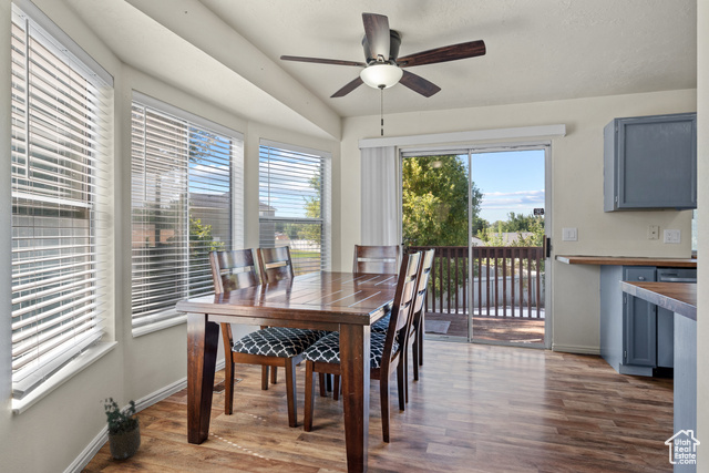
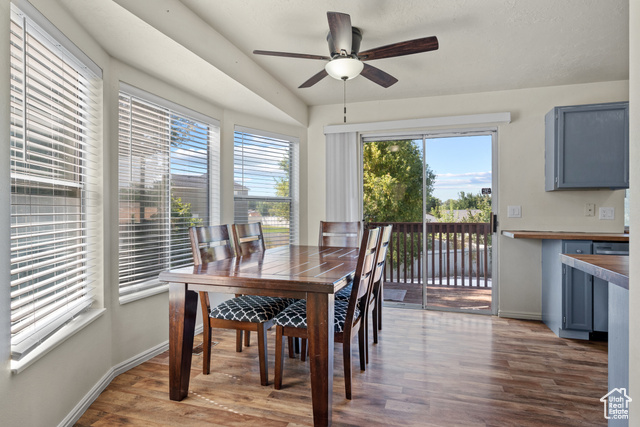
- potted plant [99,397,145,461]
